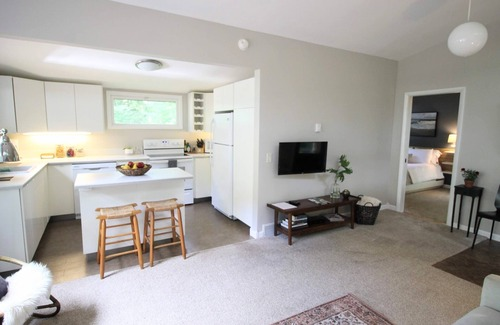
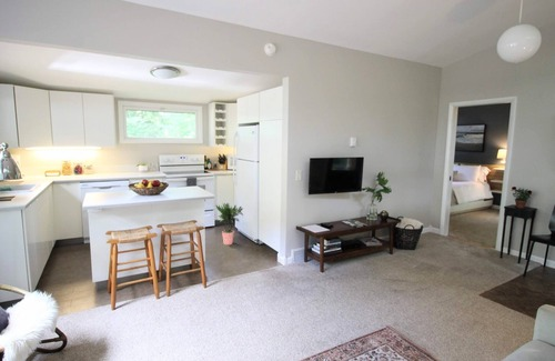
+ potted plant [215,202,244,245]
